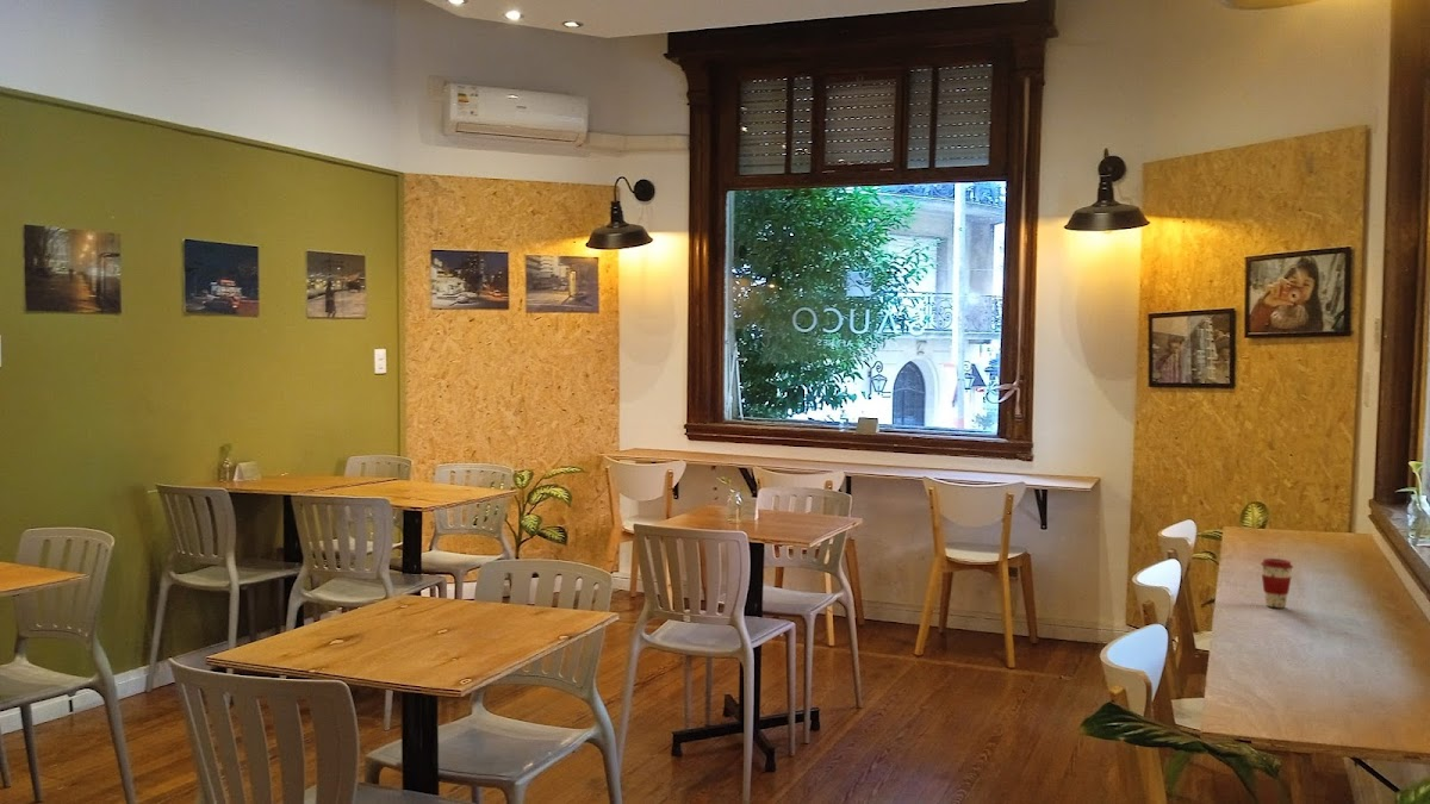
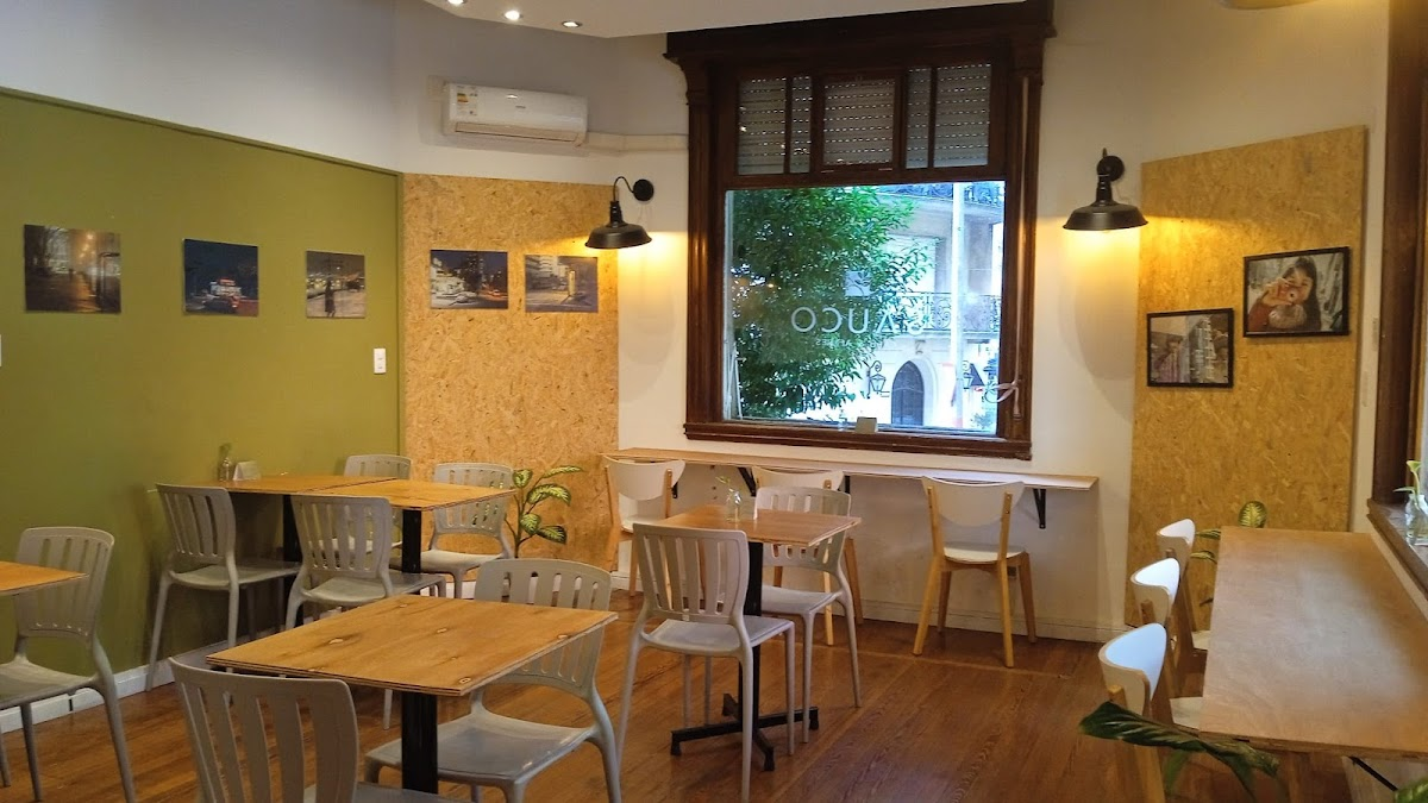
- coffee cup [1260,557,1294,609]
